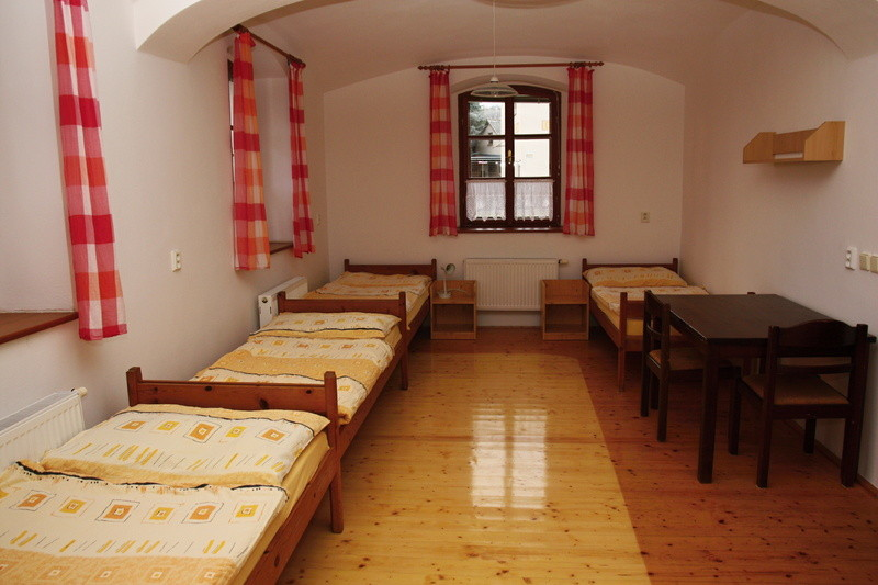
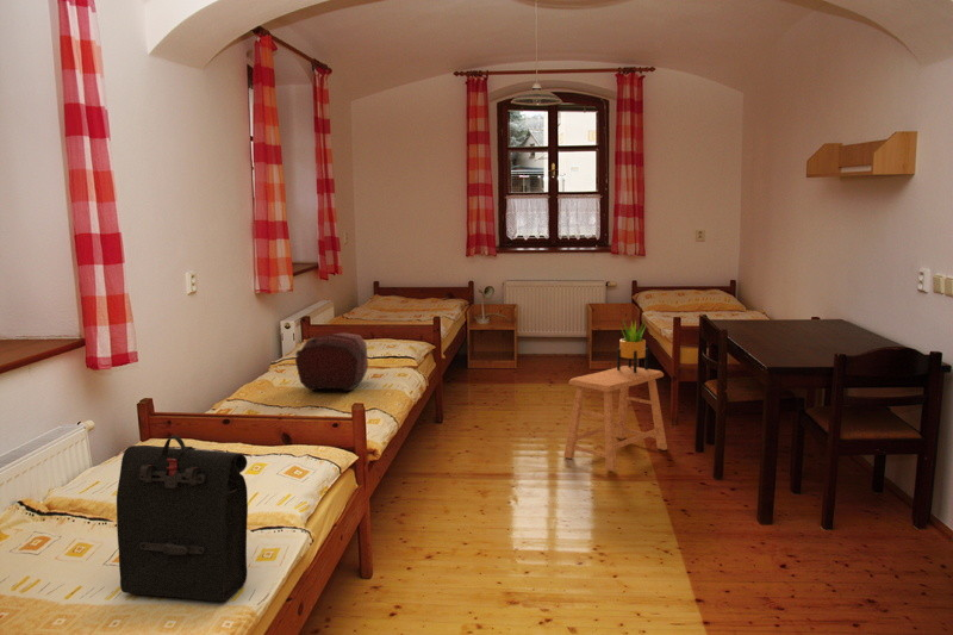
+ backpack [116,434,249,603]
+ potted plant [616,318,649,373]
+ stool [562,365,668,472]
+ backpack [294,331,369,392]
